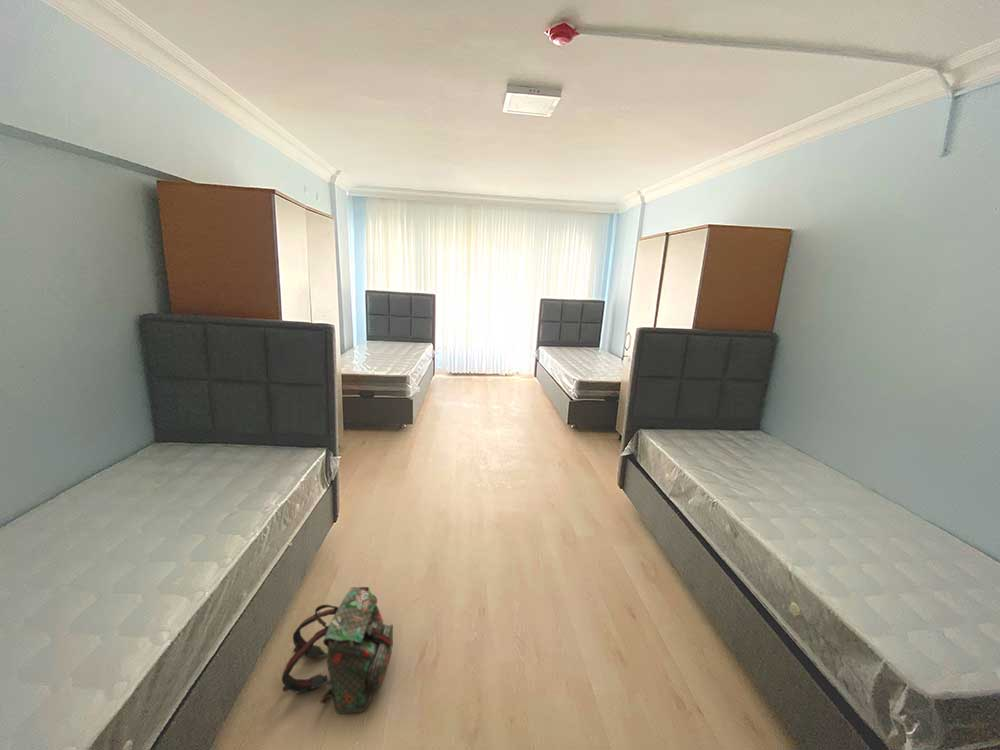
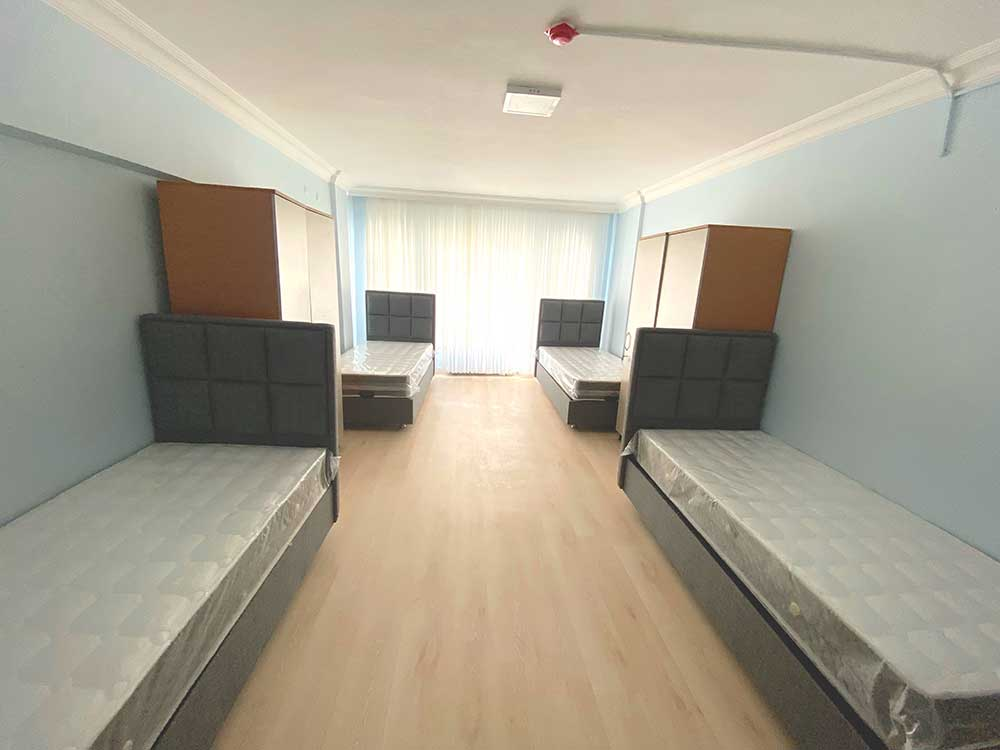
- backpack [281,586,394,715]
